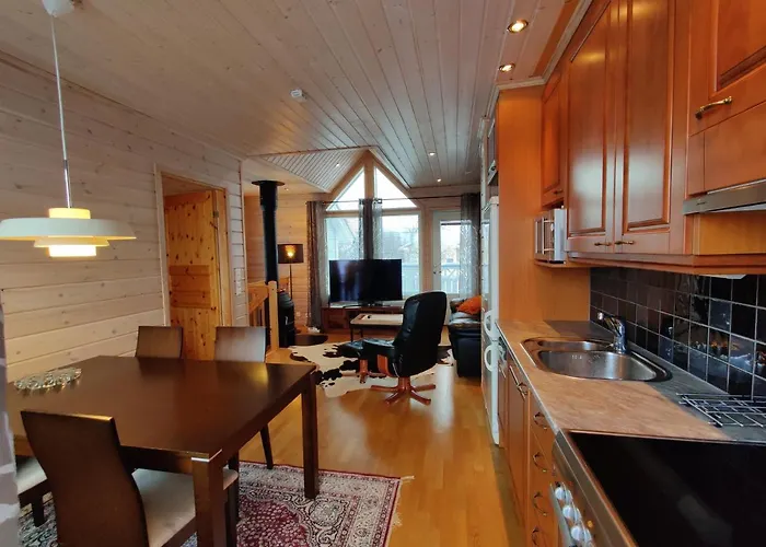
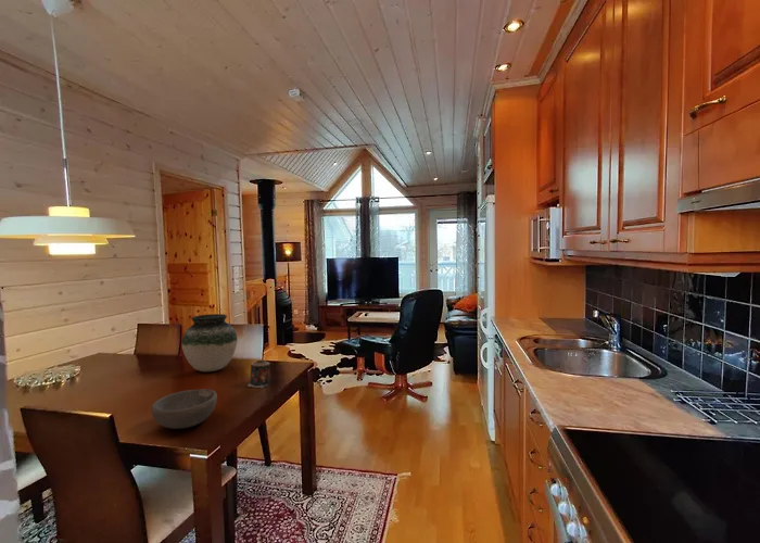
+ bowl [151,388,218,430]
+ candle [246,359,271,389]
+ vase [181,313,238,372]
